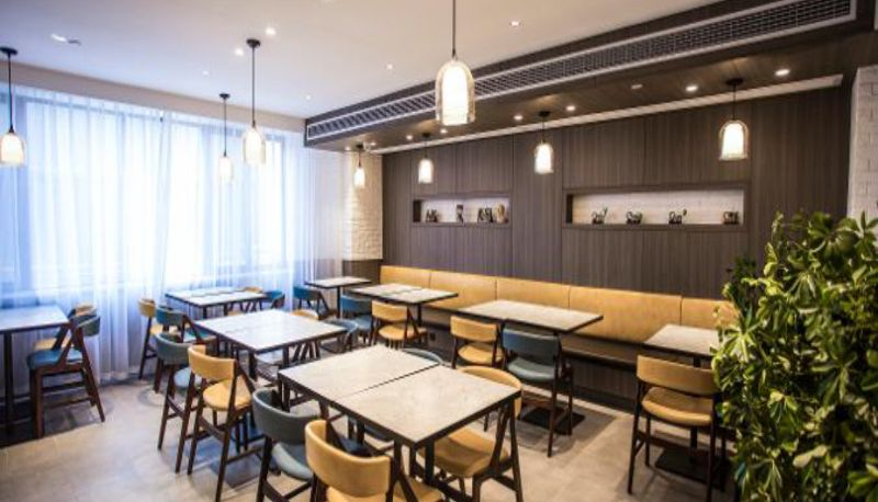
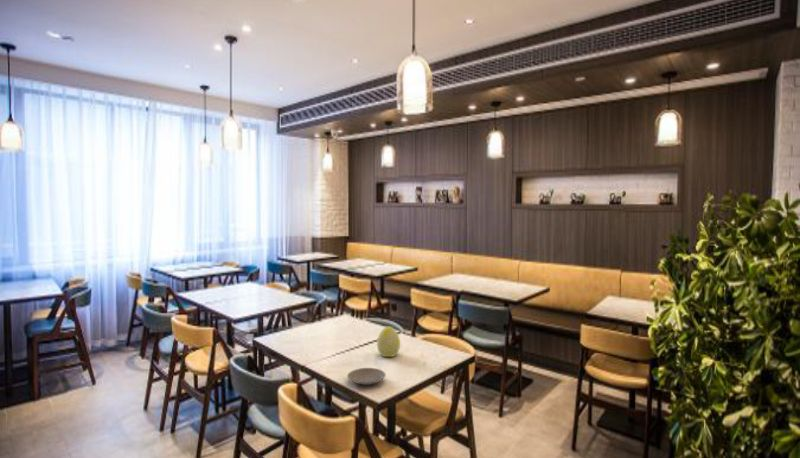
+ decorative egg [376,325,401,358]
+ plate [346,367,387,386]
